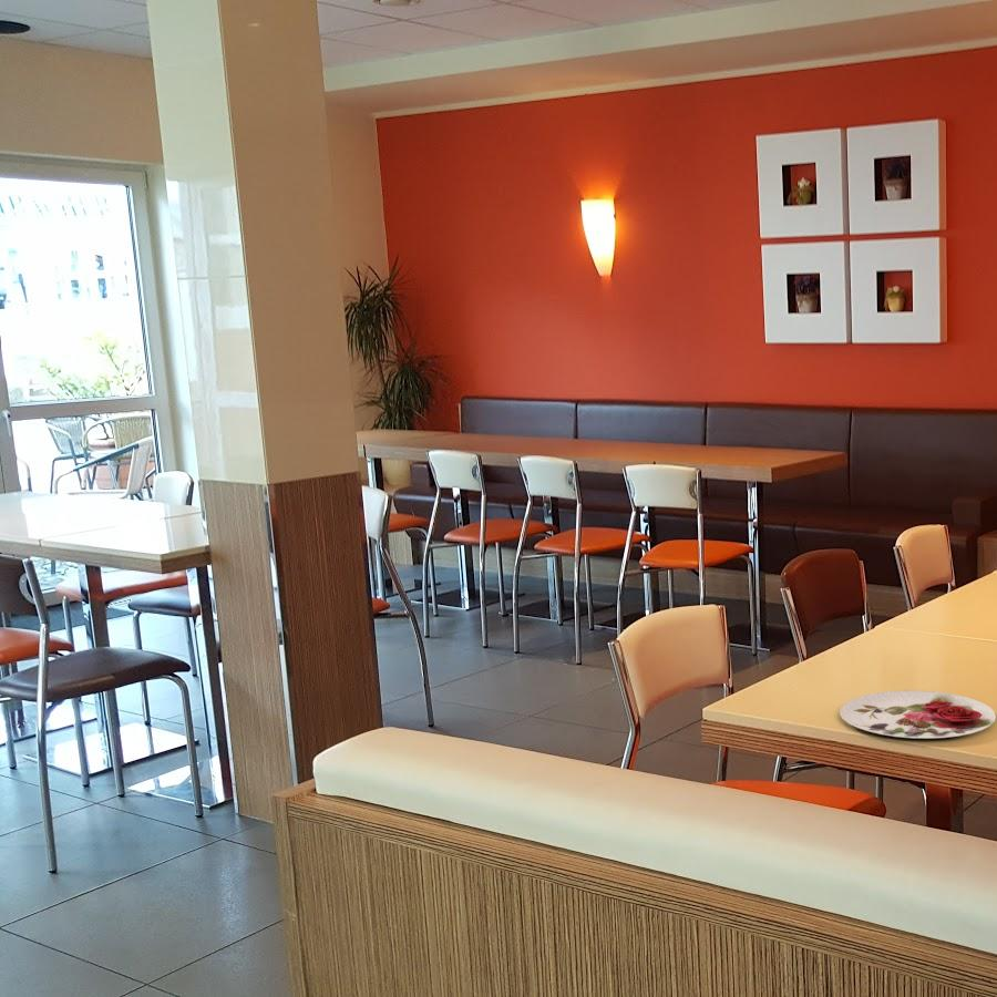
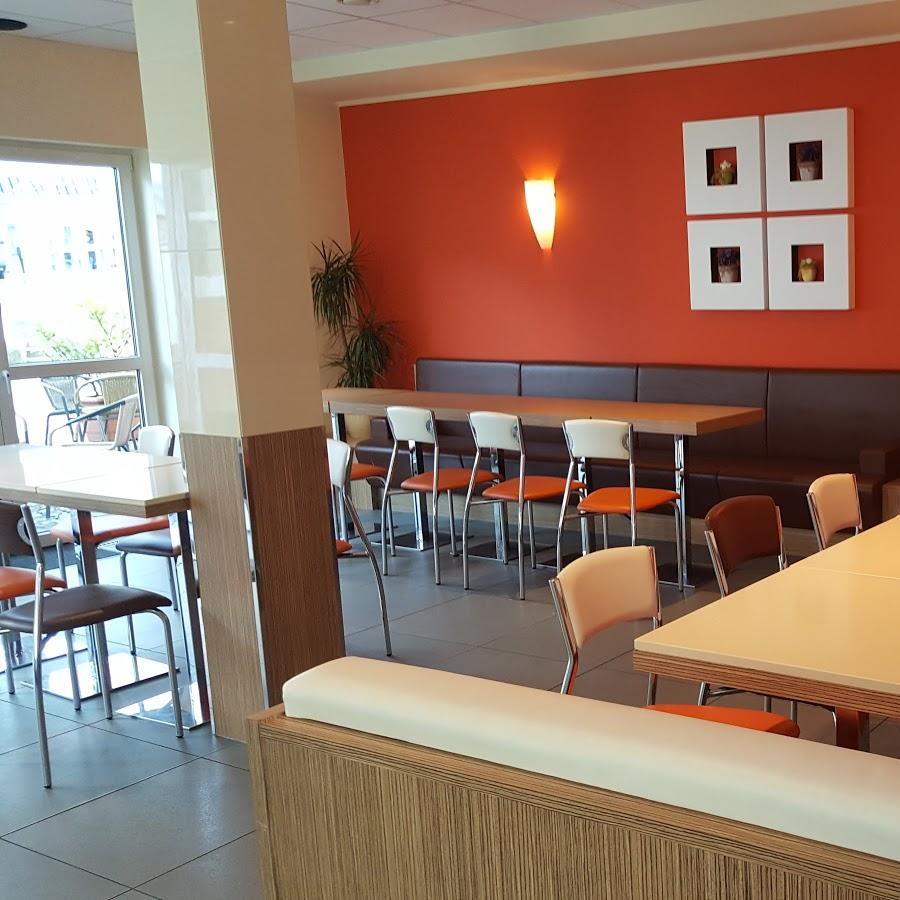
- plate [839,689,997,740]
